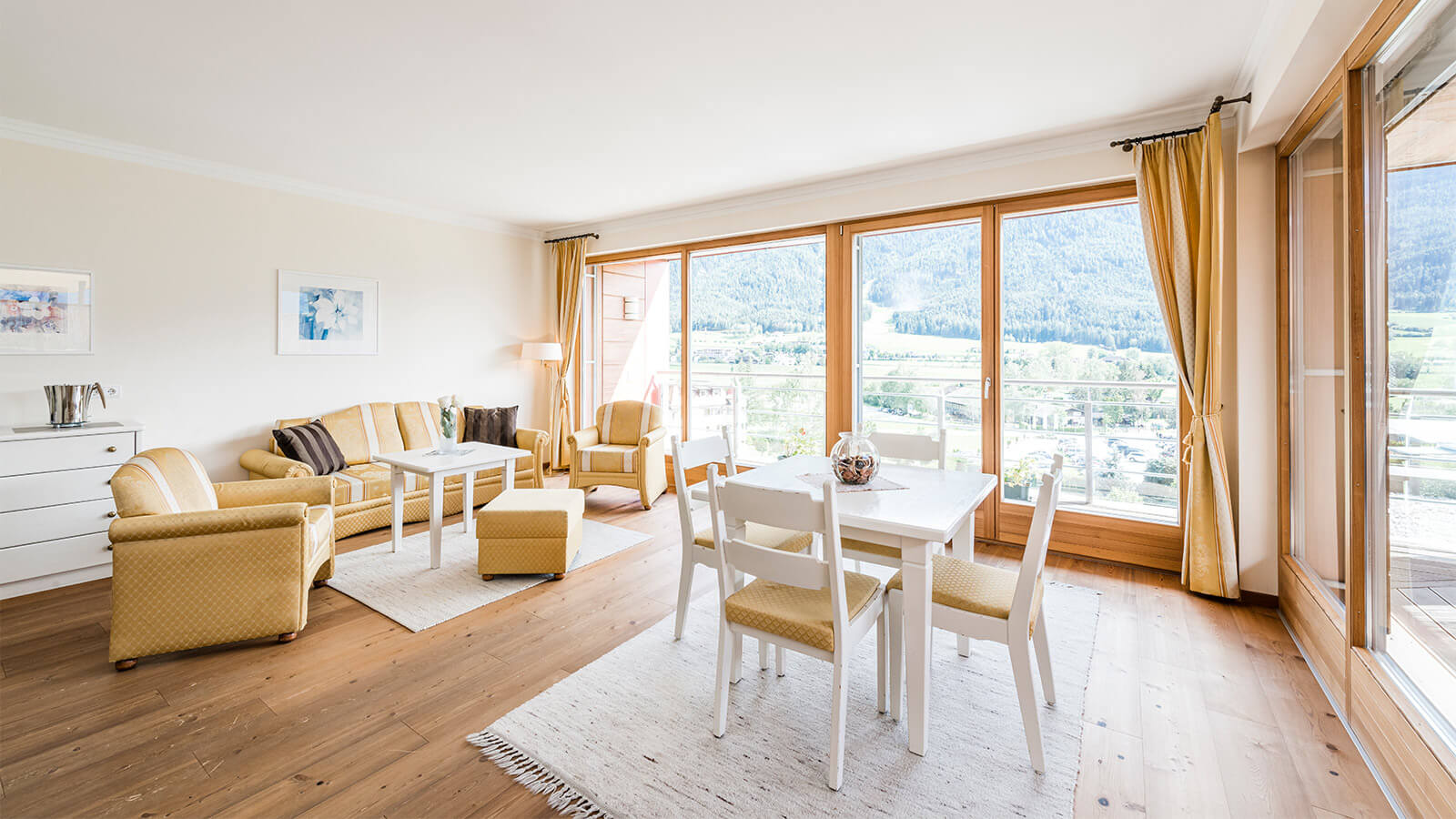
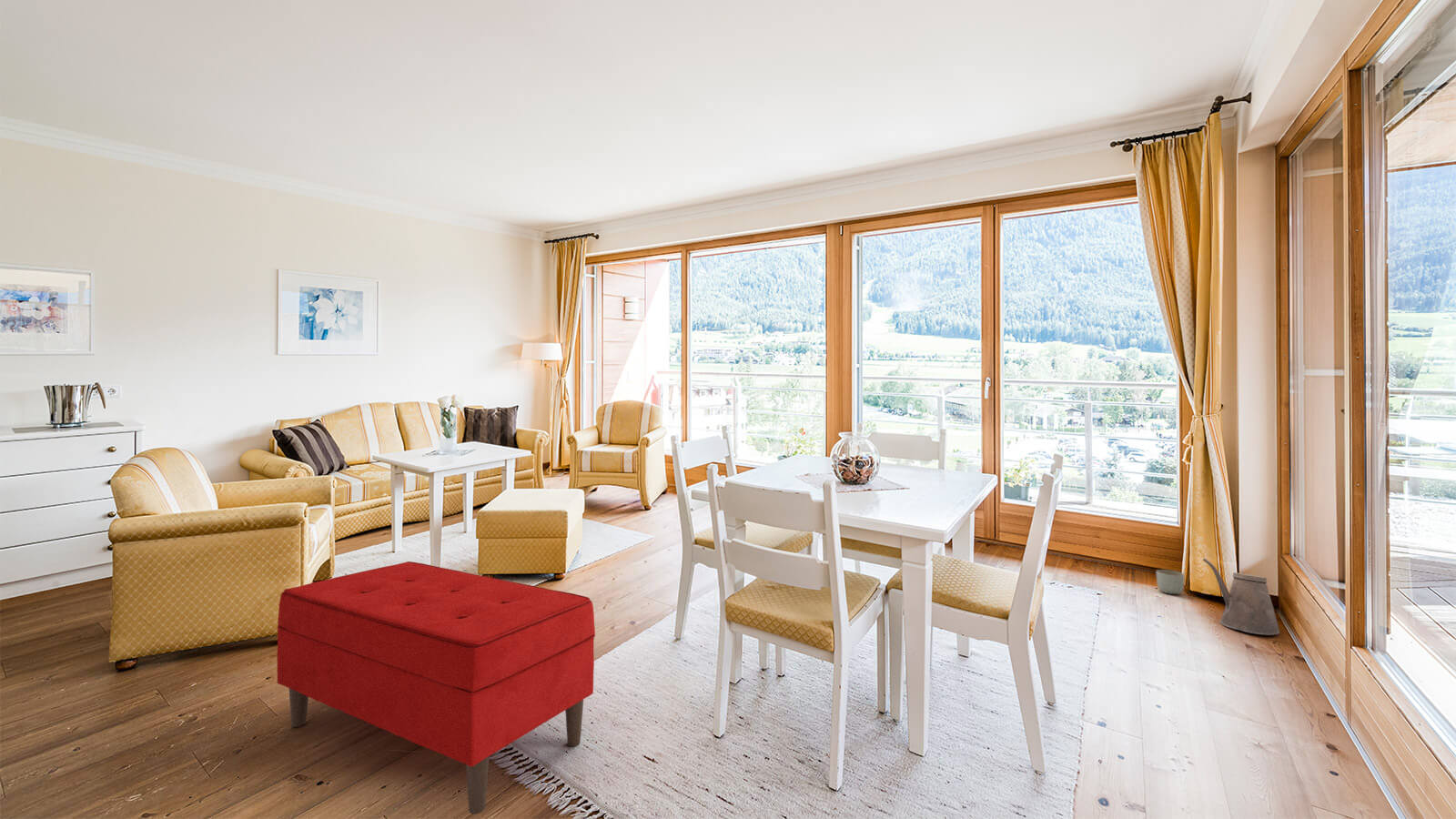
+ watering can [1202,557,1280,636]
+ bench [276,561,596,815]
+ planter [1156,569,1186,595]
